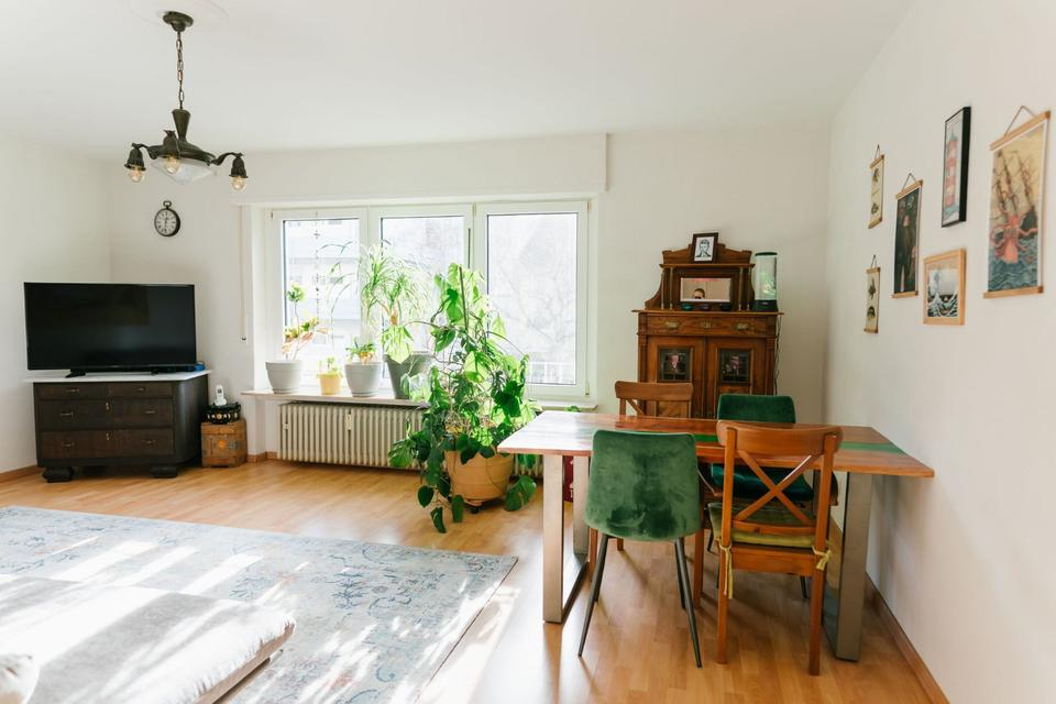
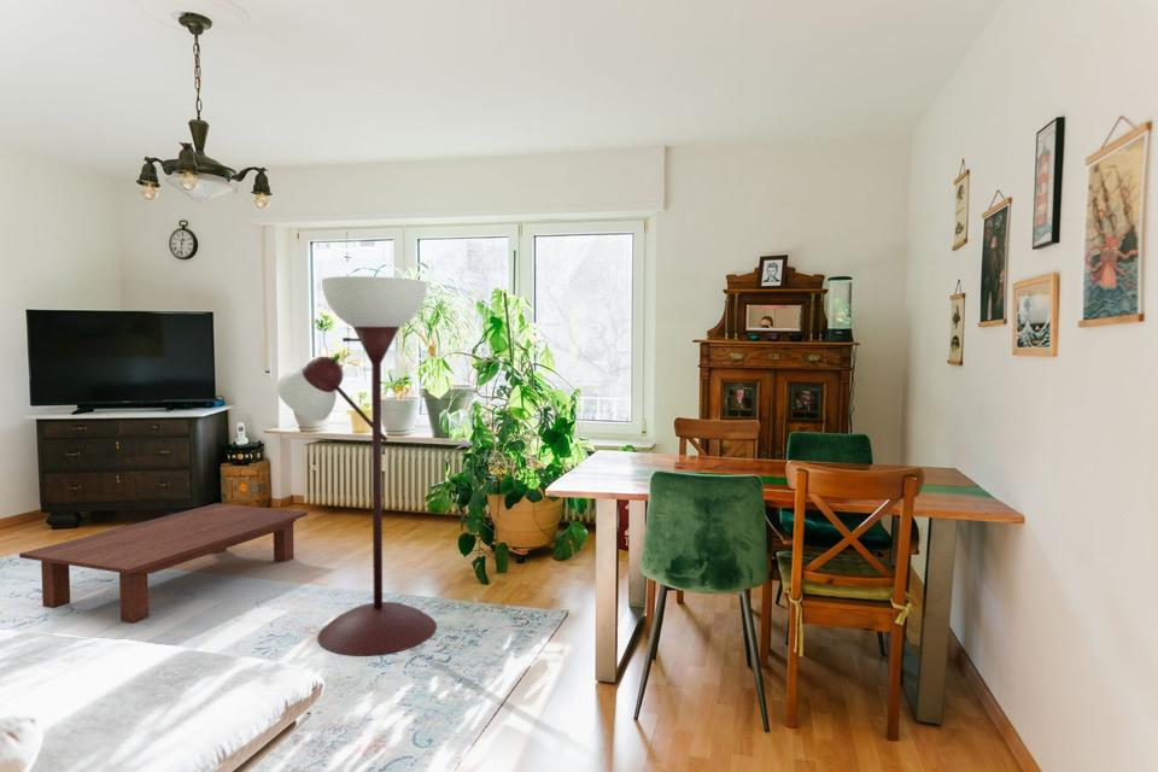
+ floor lamp [275,275,438,656]
+ coffee table [18,502,309,624]
